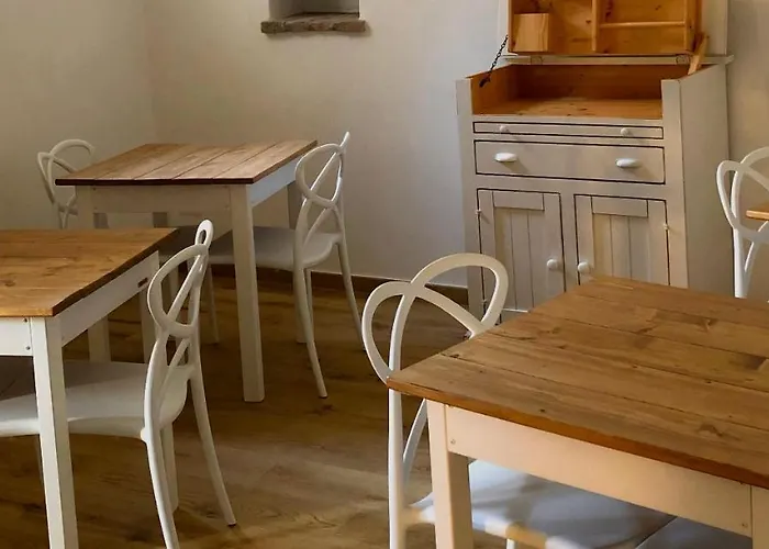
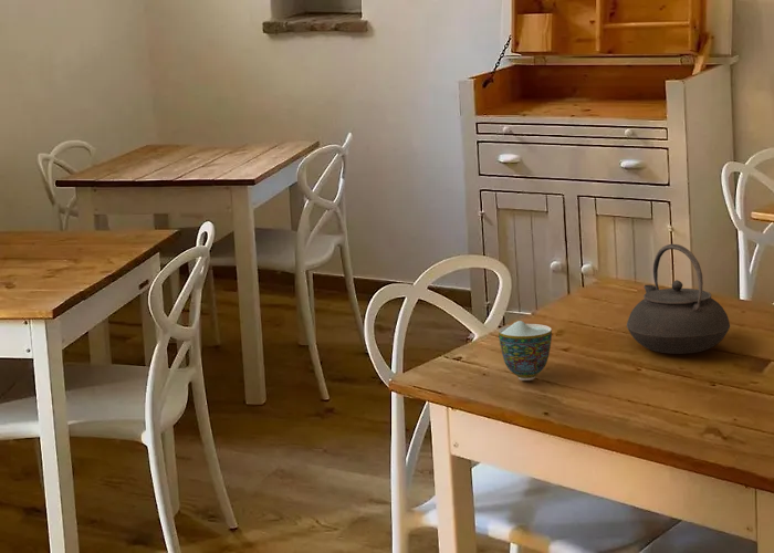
+ teapot [626,243,731,355]
+ teacup [498,320,553,382]
